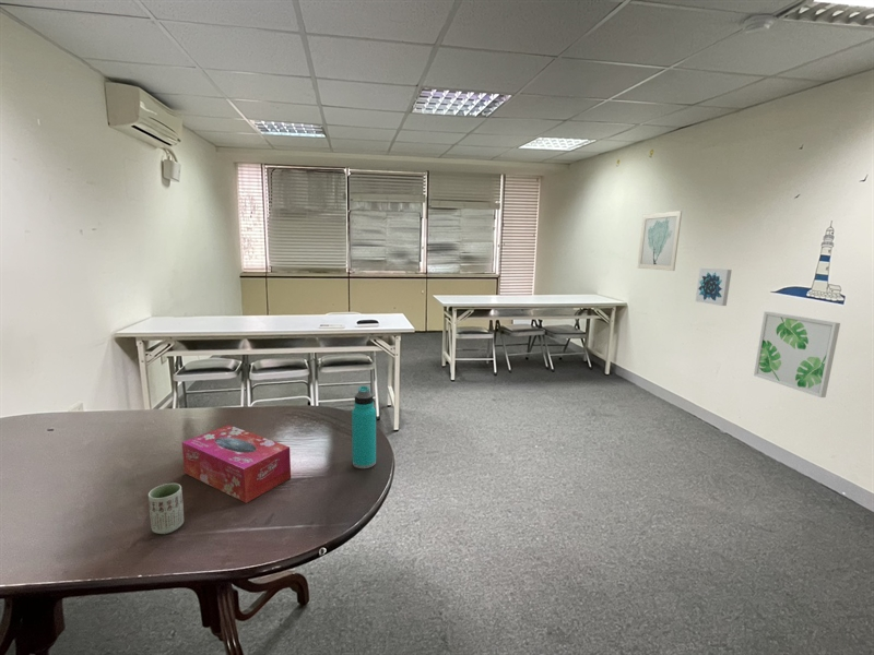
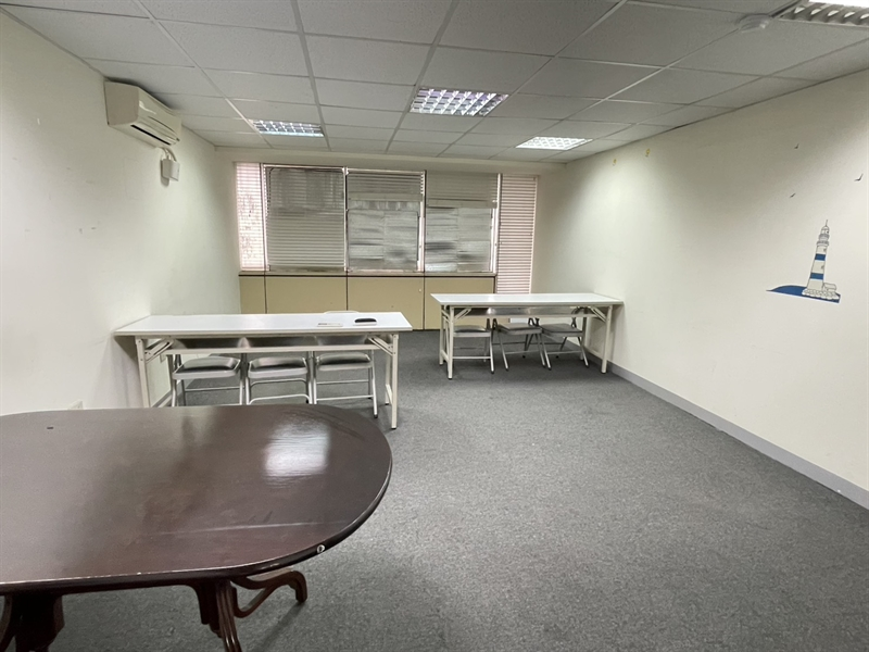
- wall art [753,310,841,398]
- cup [147,483,185,535]
- tissue box [181,424,292,504]
- wall art [695,267,733,307]
- wall art [637,210,683,272]
- water bottle [351,385,377,469]
